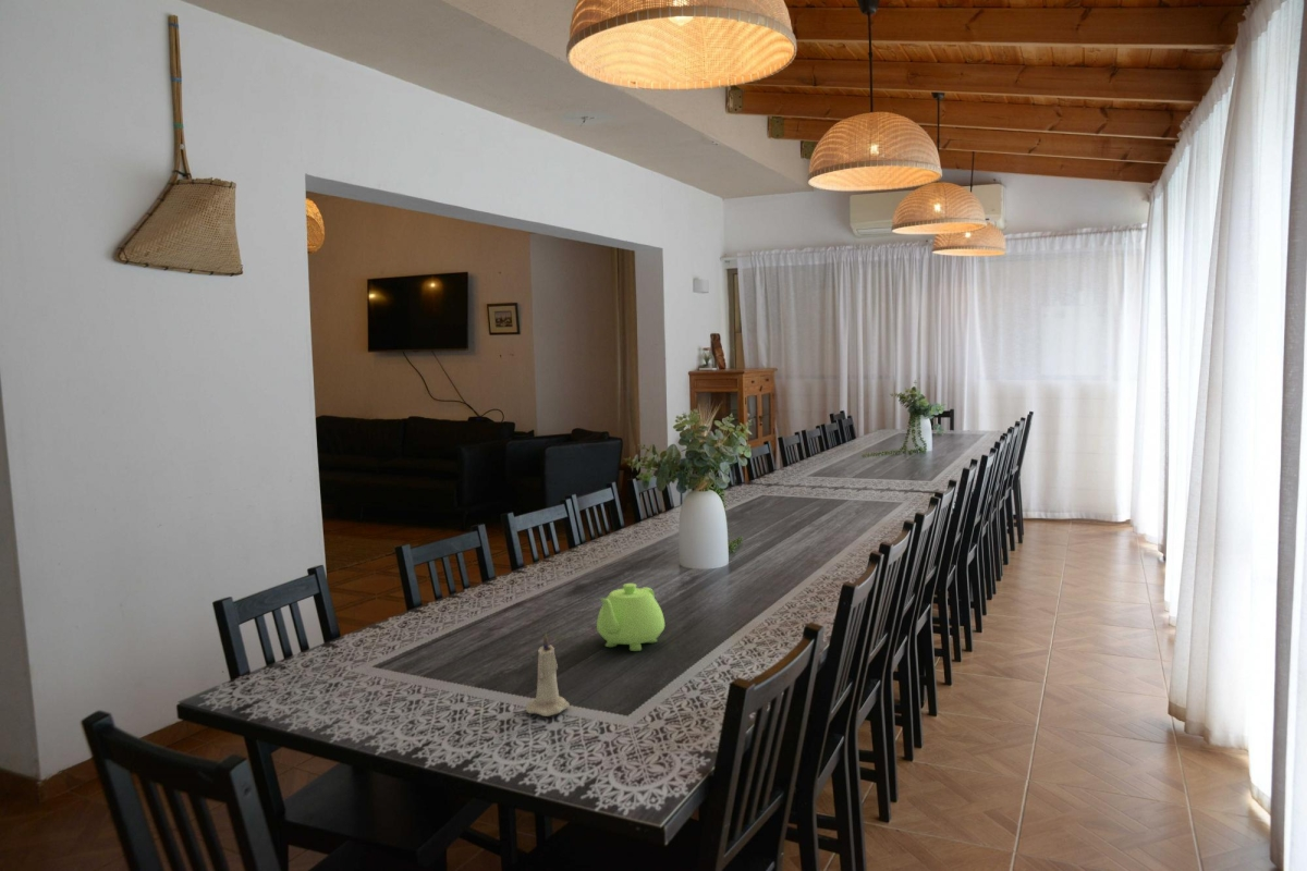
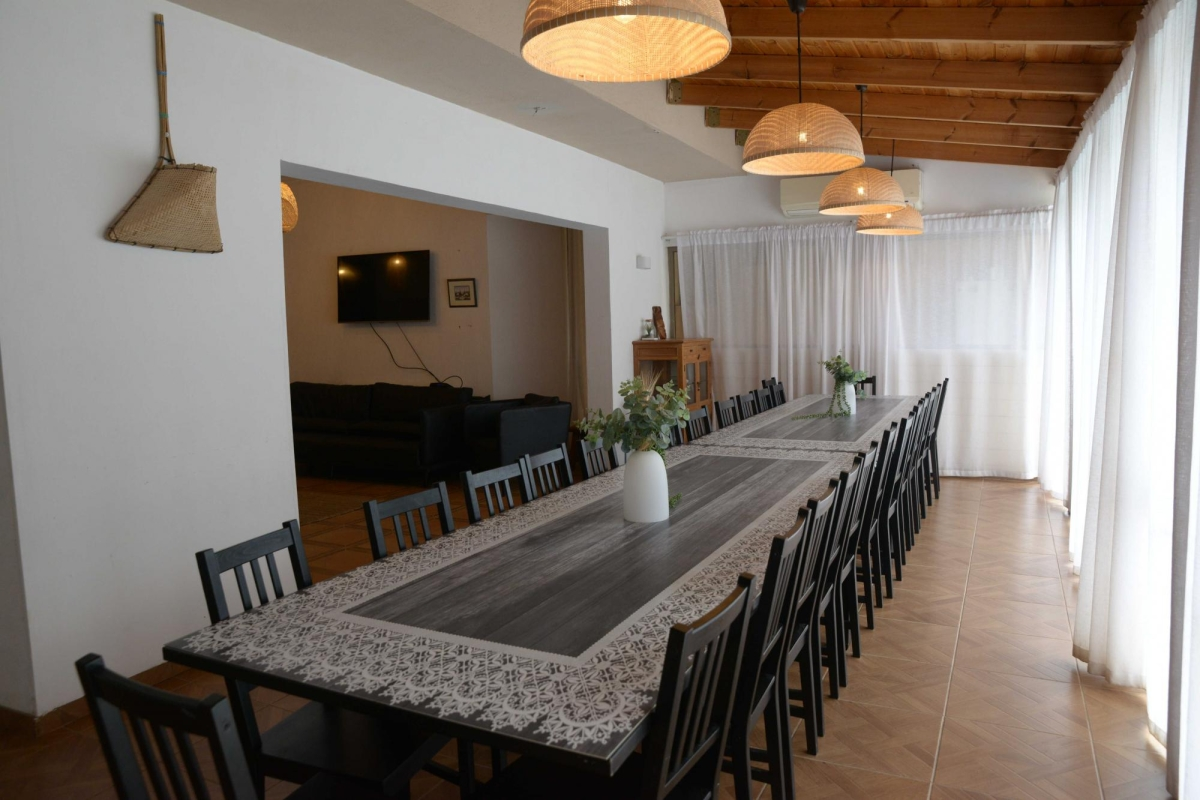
- candle [524,631,571,717]
- teapot [596,582,665,652]
